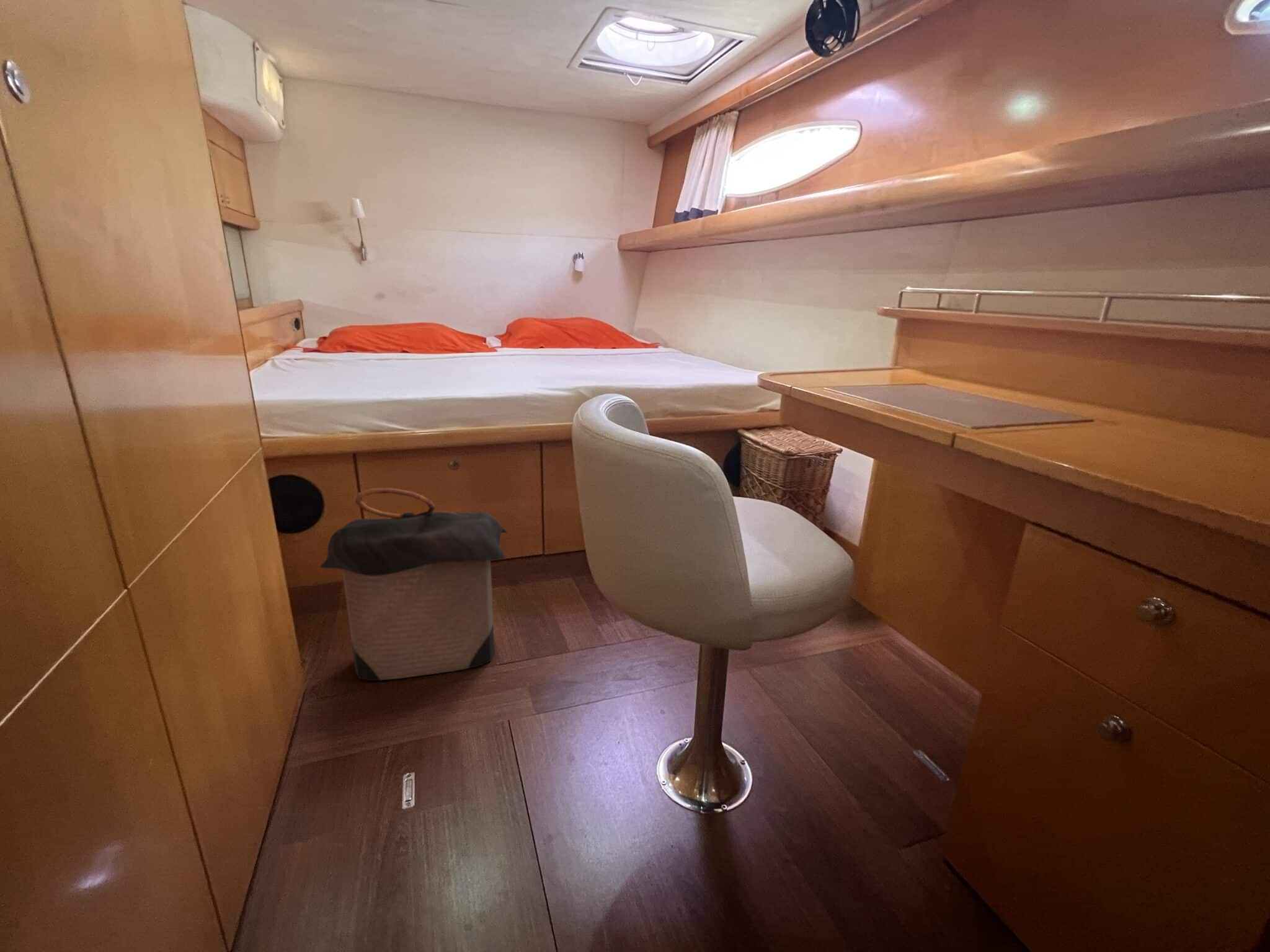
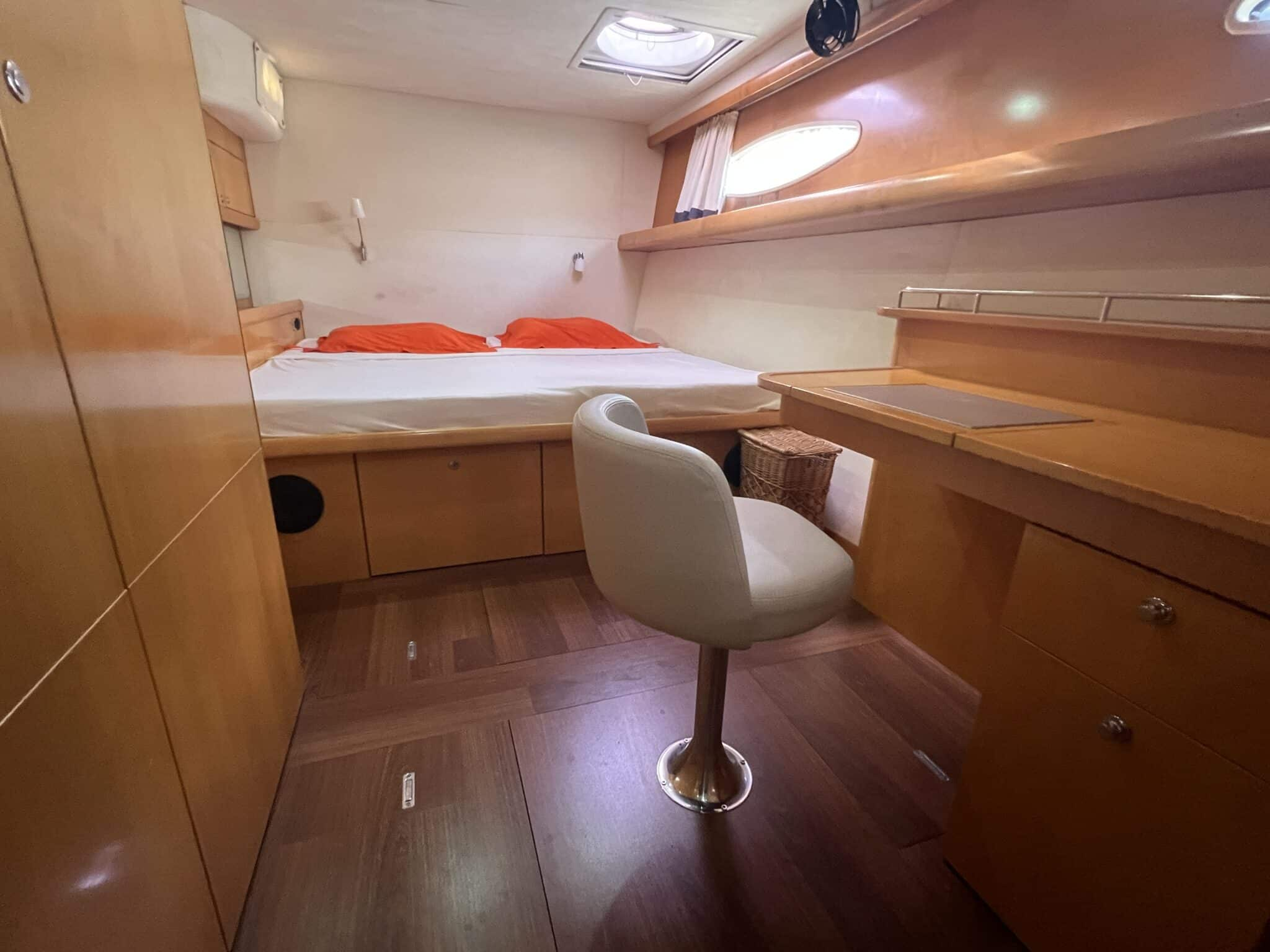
- laundry hamper [319,487,507,681]
